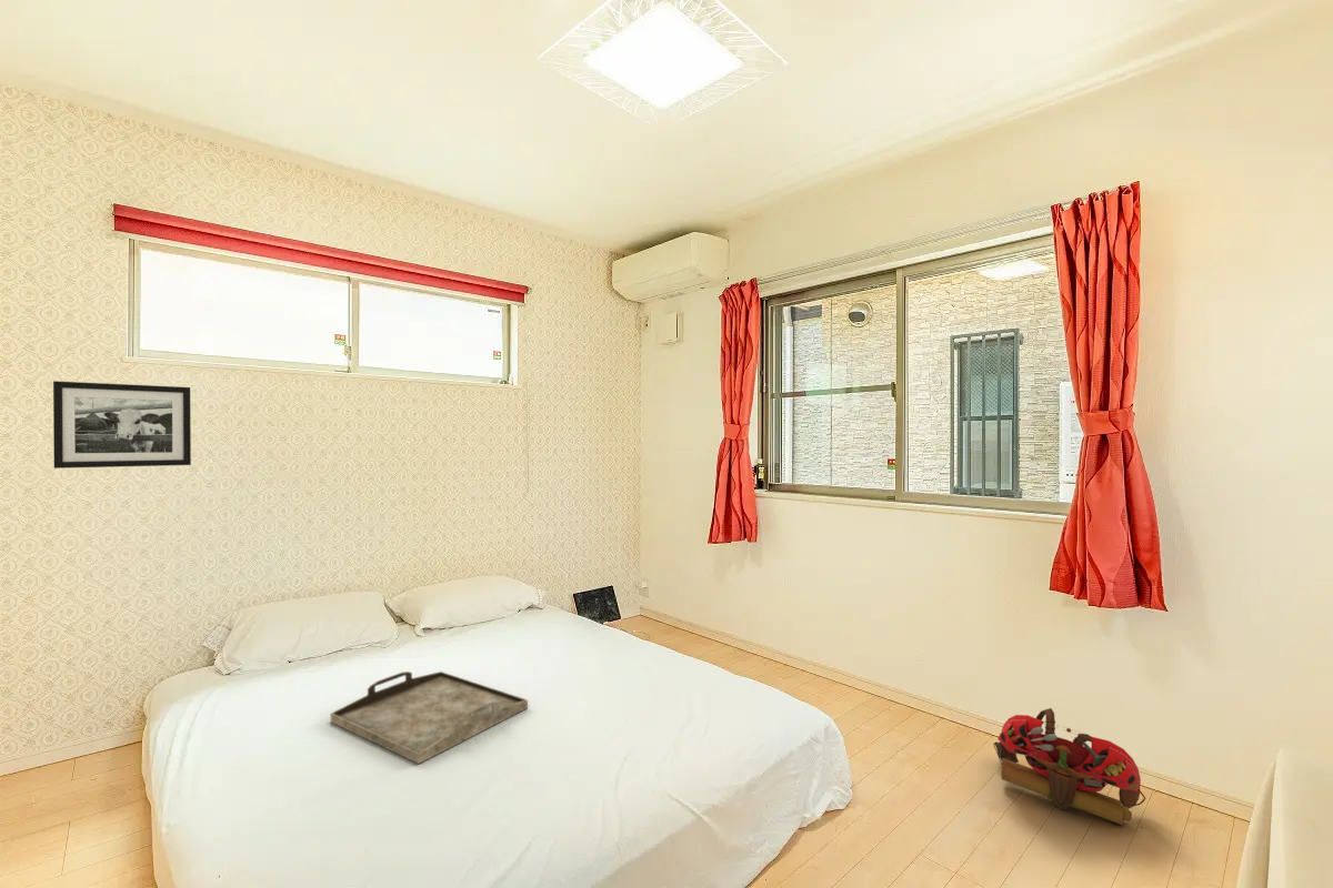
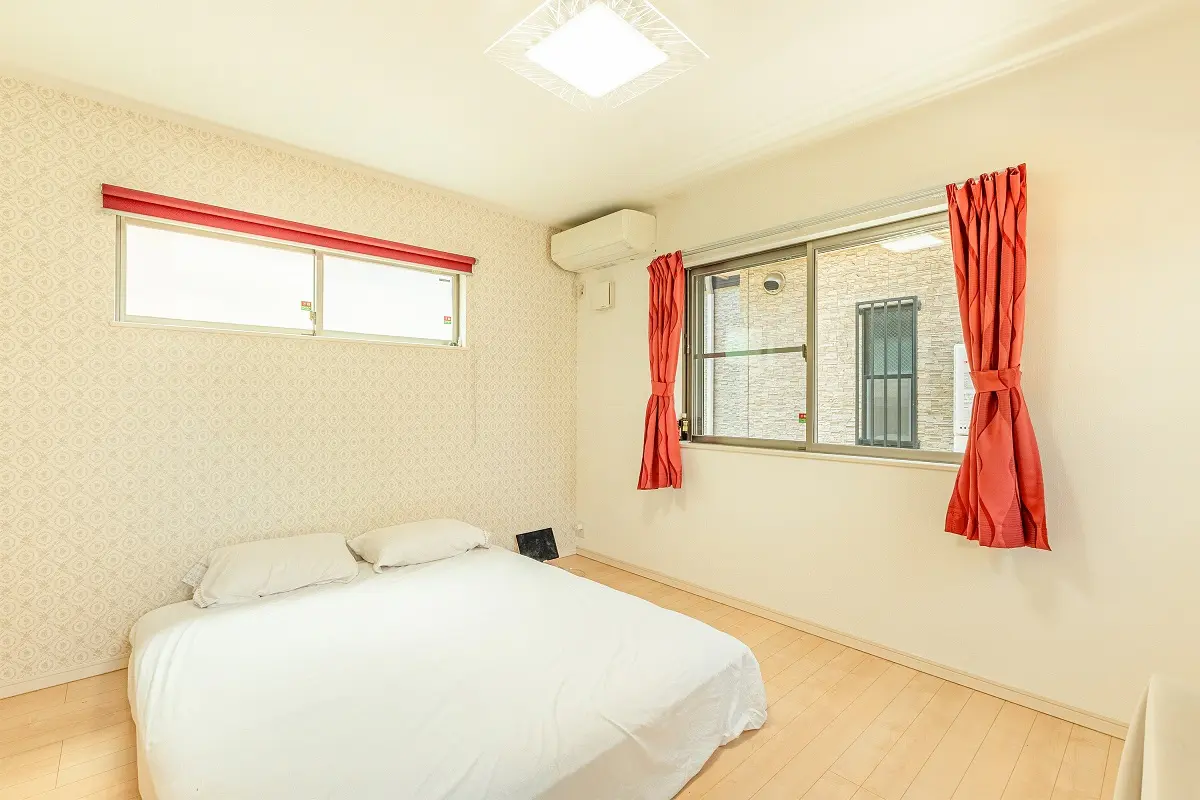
- serving tray [330,670,529,765]
- backpack [992,707,1146,826]
- picture frame [52,380,192,470]
